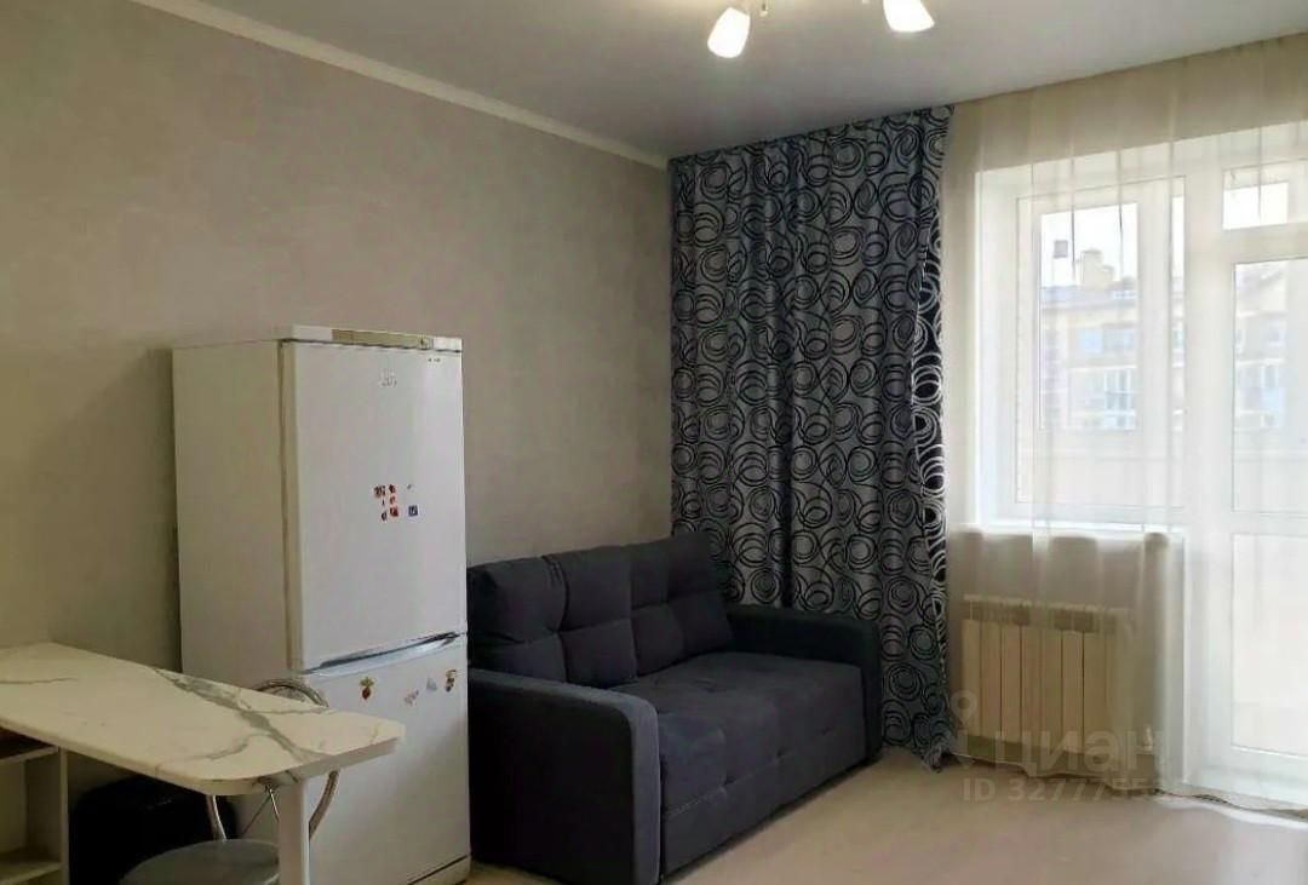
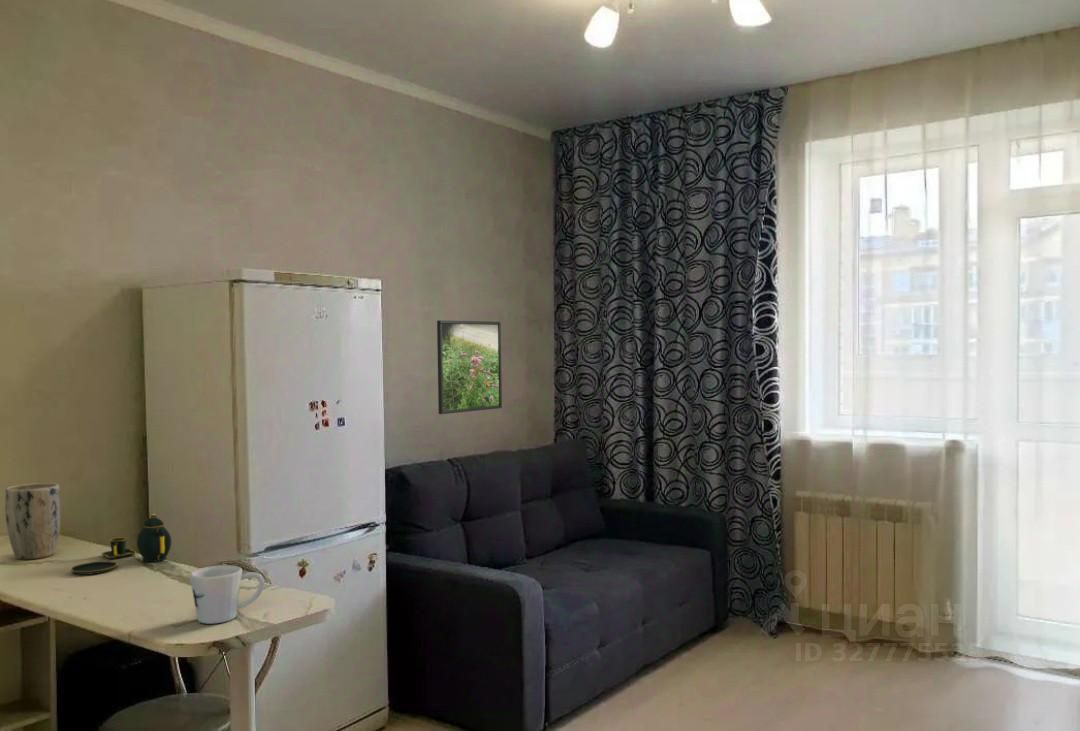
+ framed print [436,319,503,415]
+ teapot [70,513,172,576]
+ mug [188,564,266,625]
+ plant pot [4,482,61,560]
